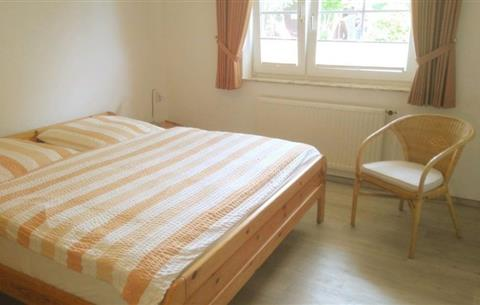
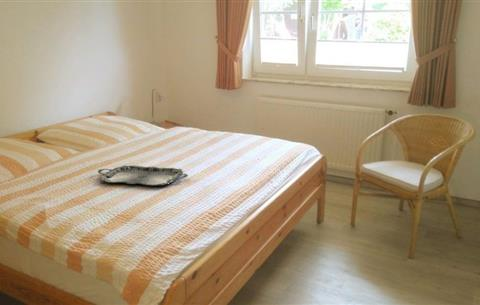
+ serving tray [97,165,189,186]
